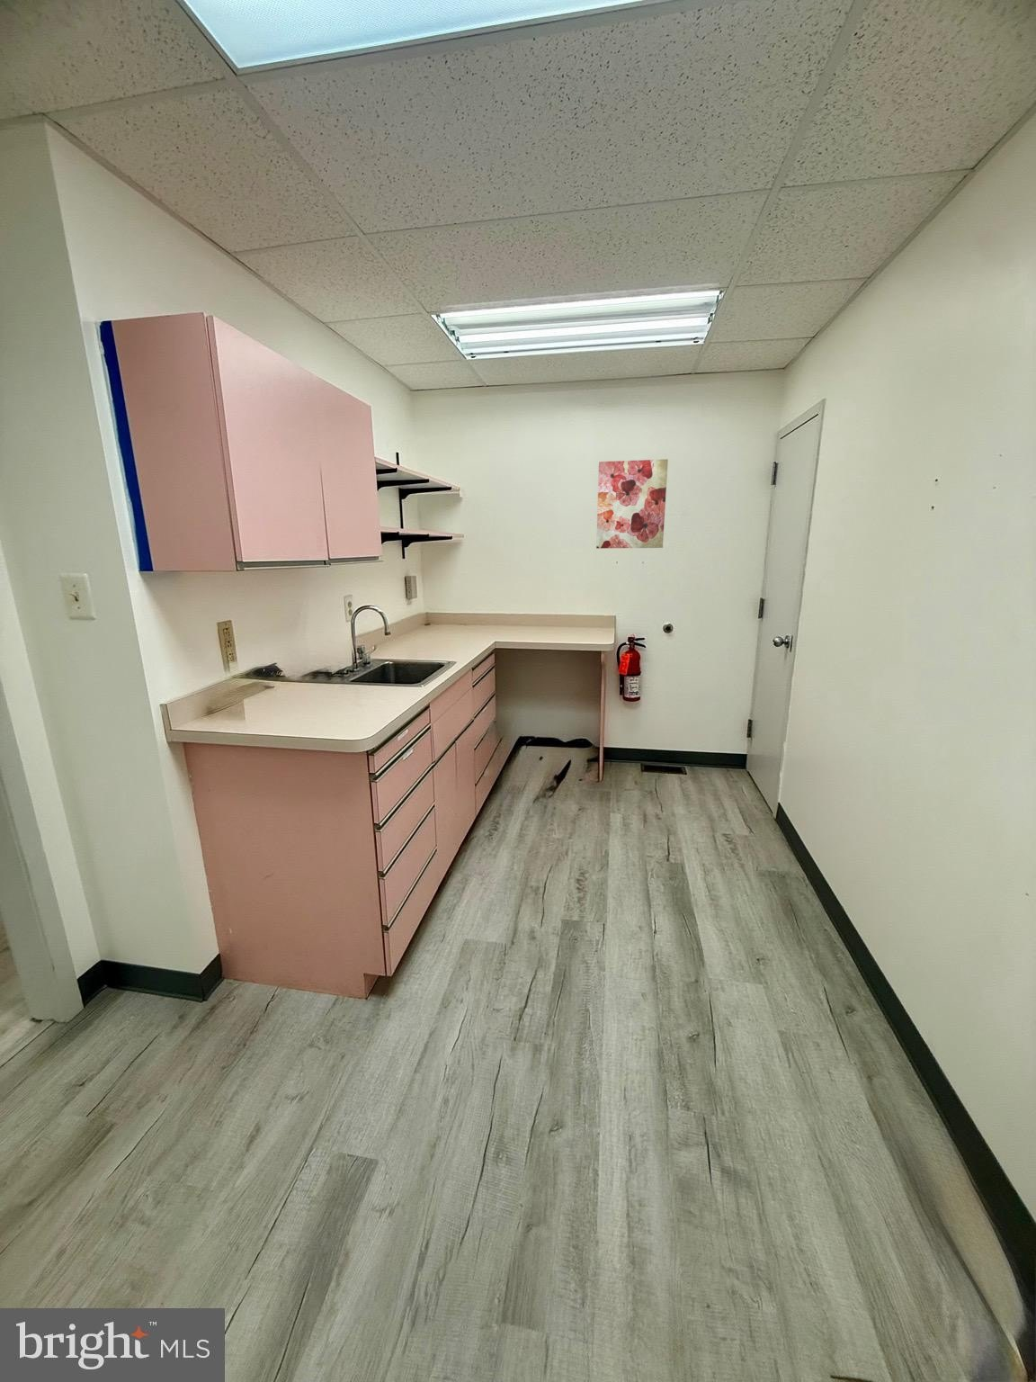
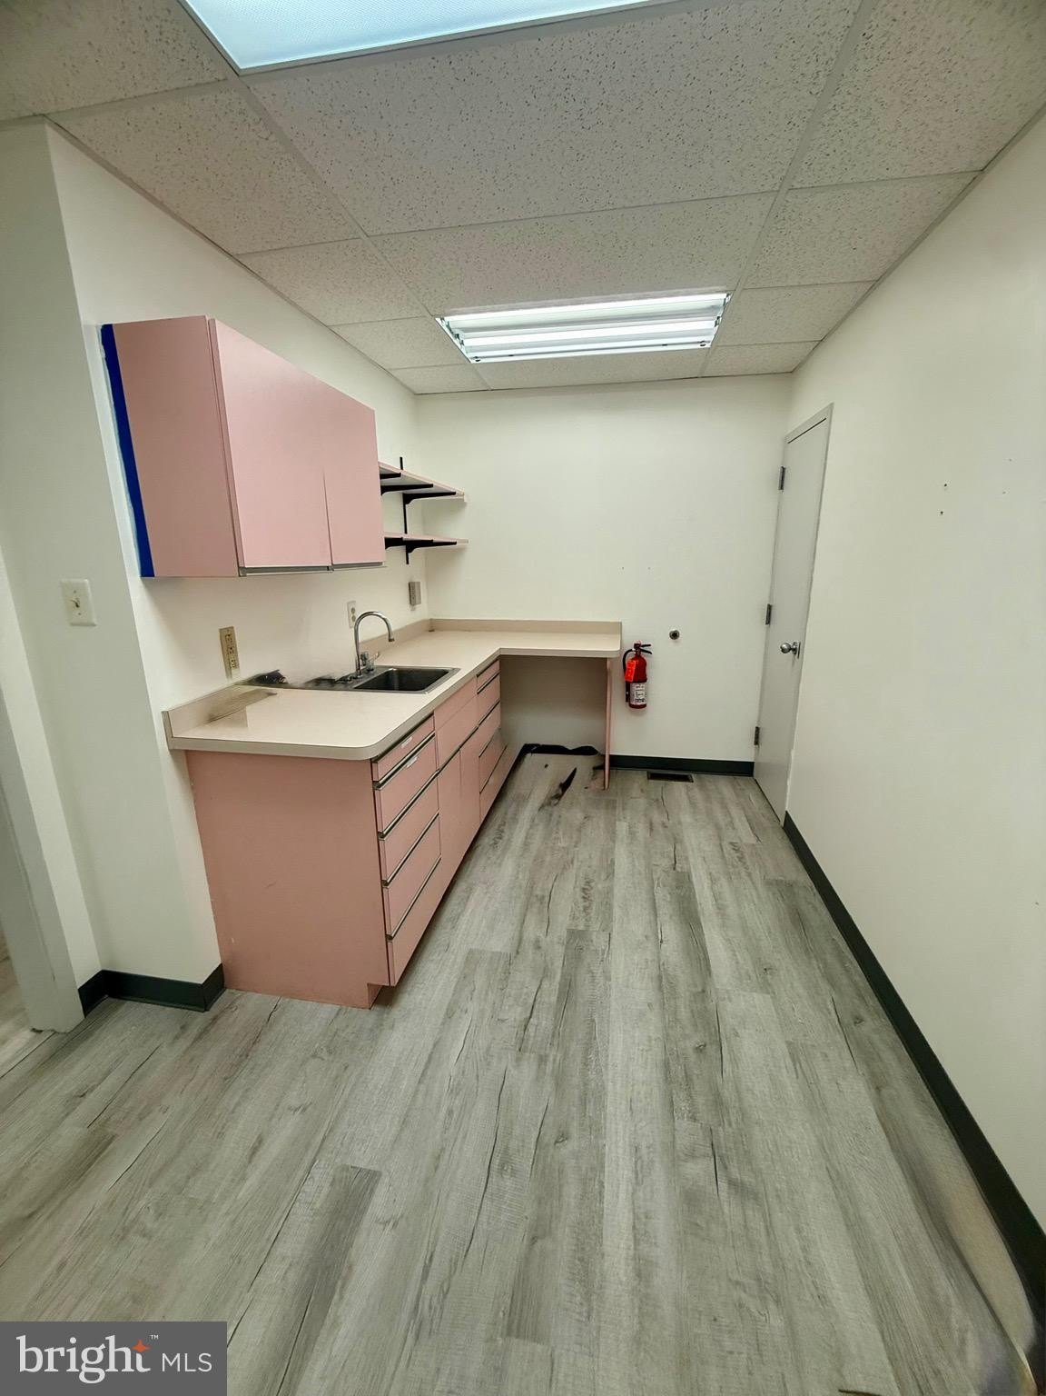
- wall art [595,458,669,550]
